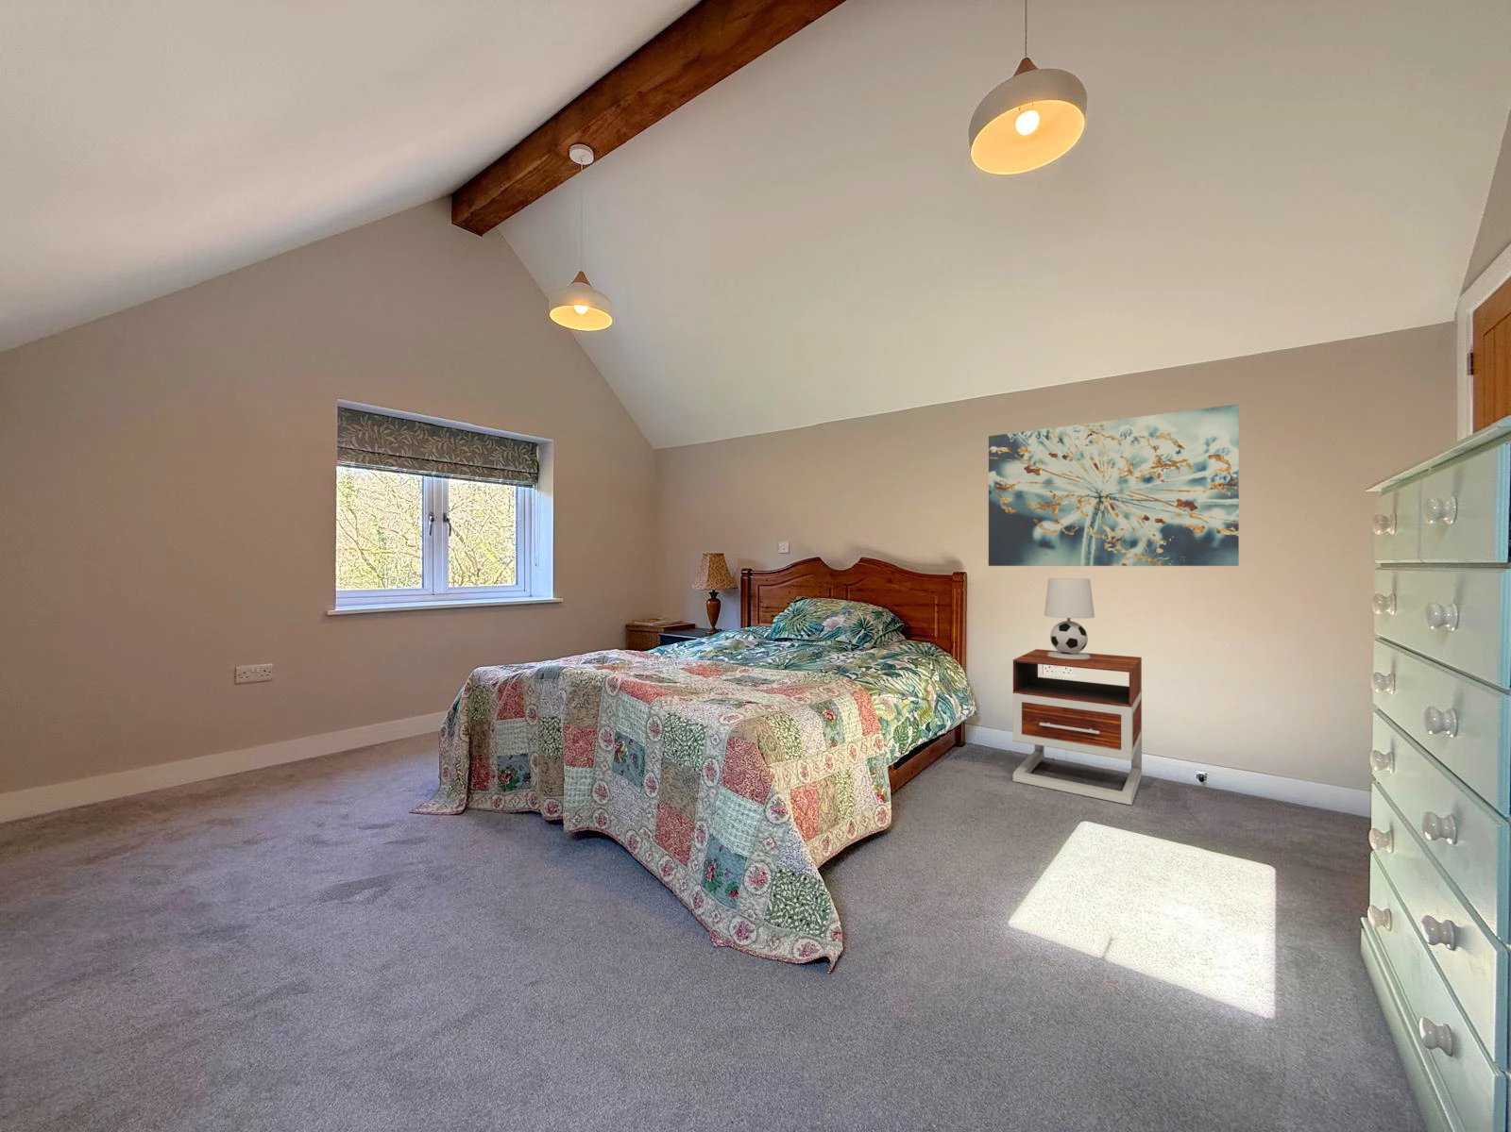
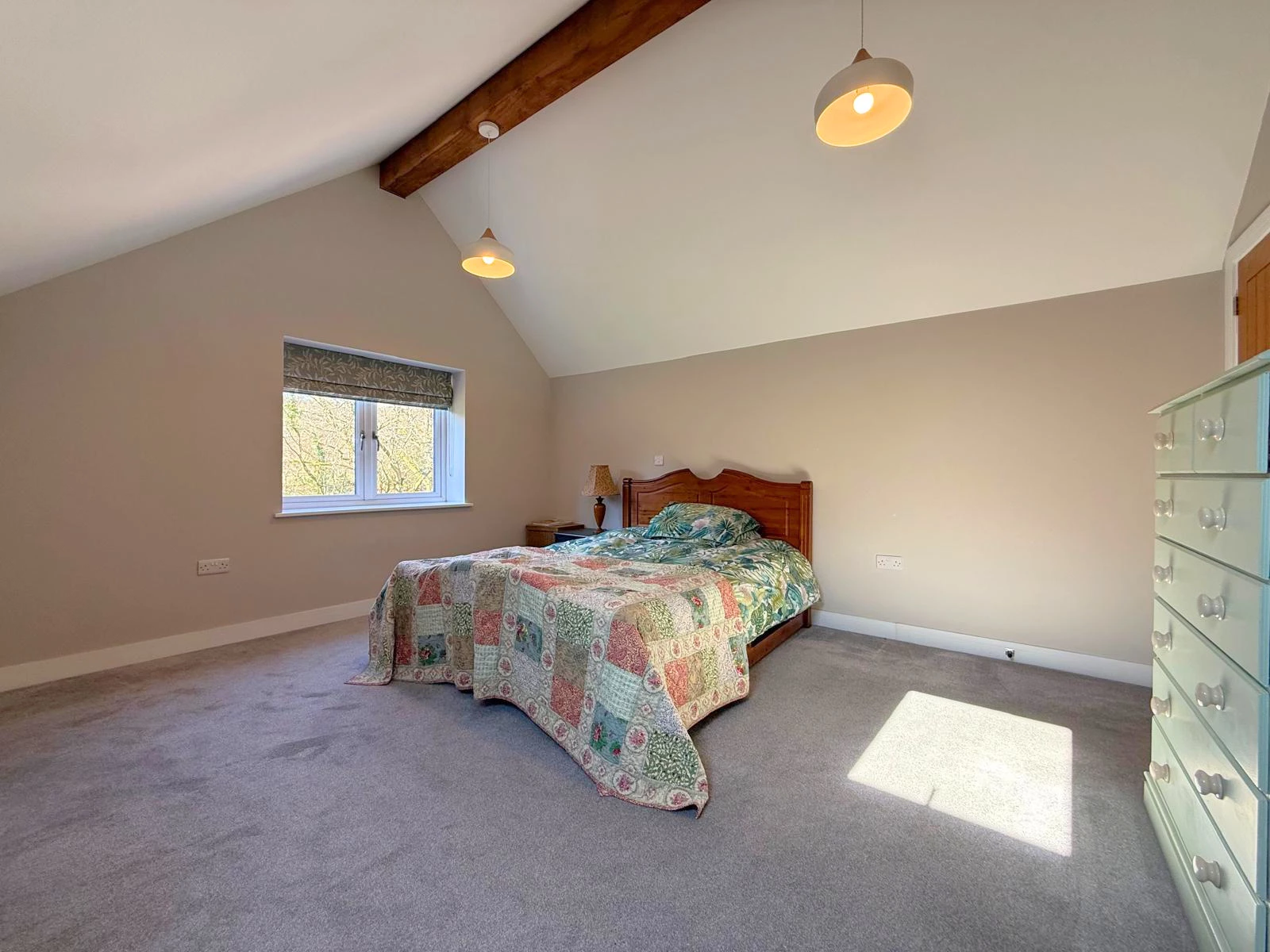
- nightstand [1012,648,1142,806]
- table lamp [1043,578,1096,660]
- wall art [988,404,1240,567]
